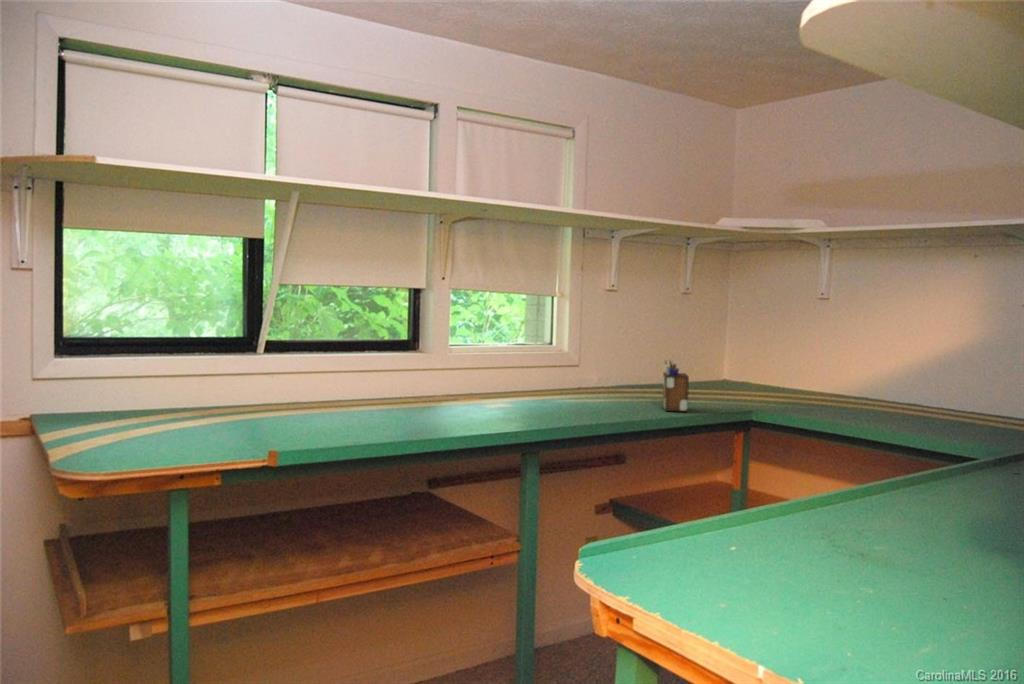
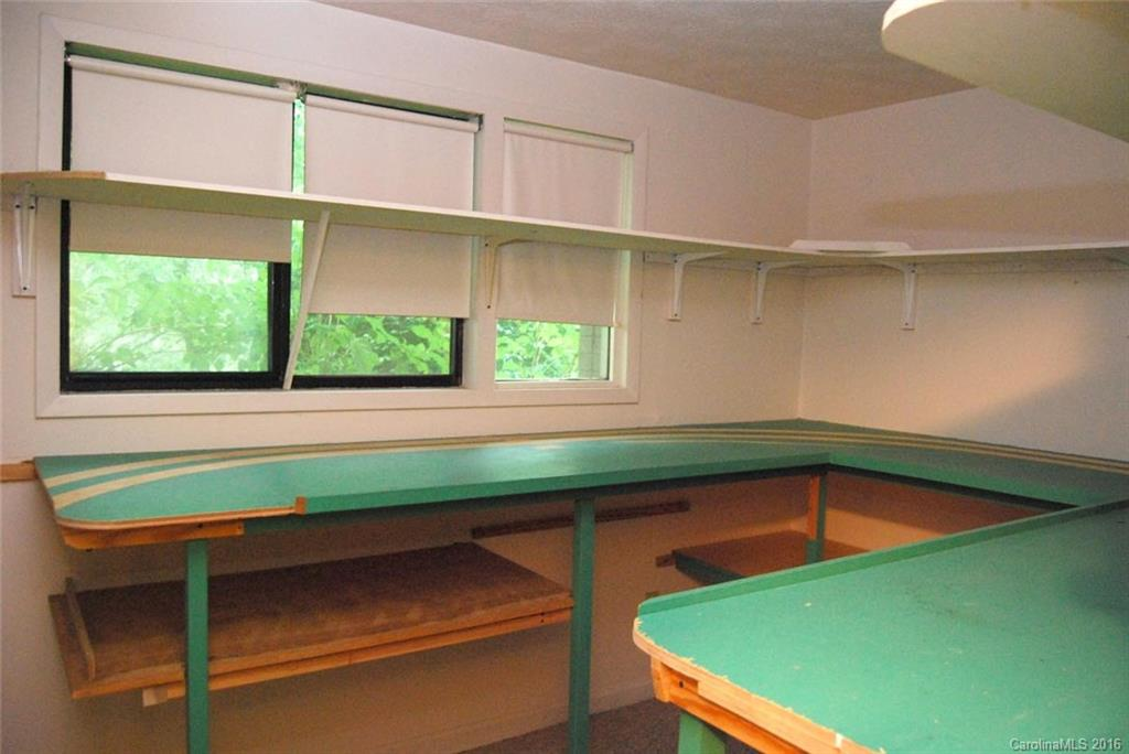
- desk organizer [662,359,690,413]
